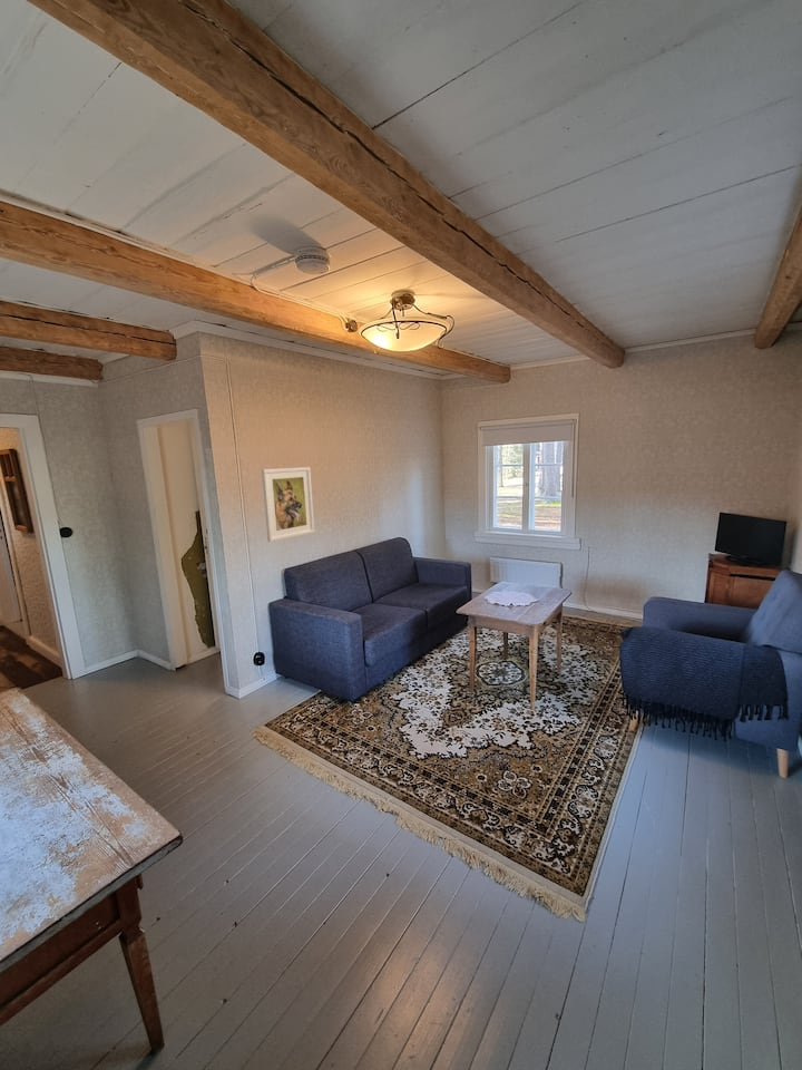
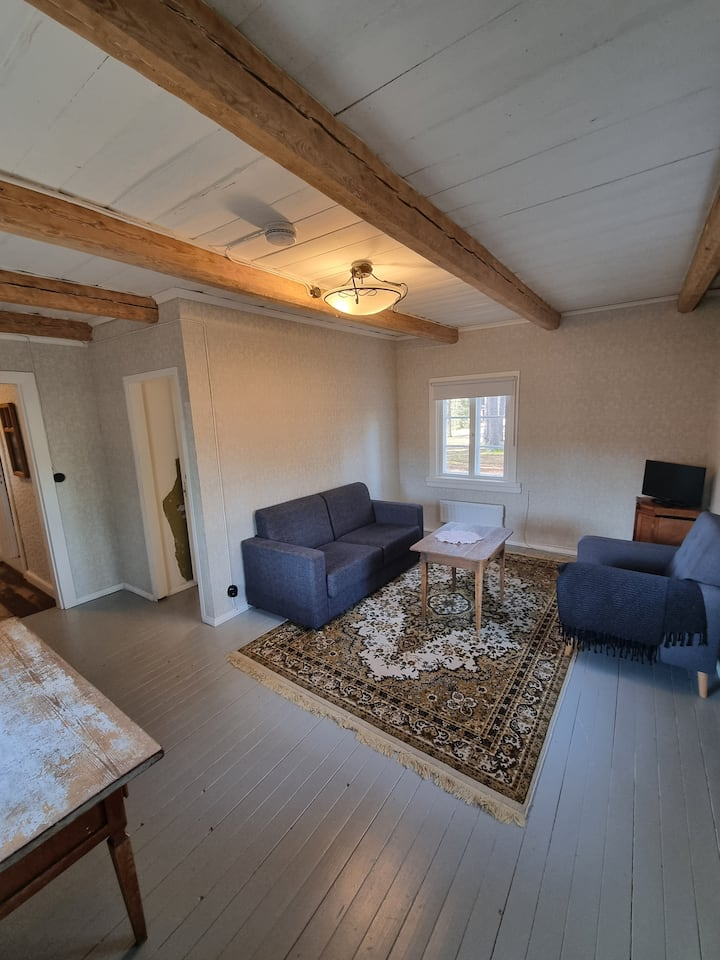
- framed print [261,466,315,543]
